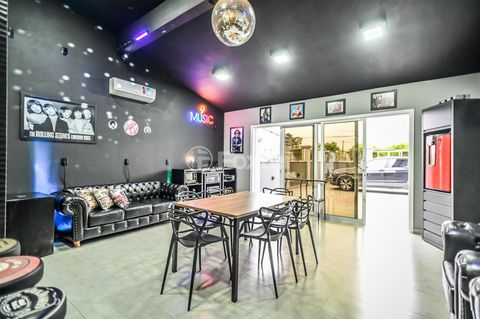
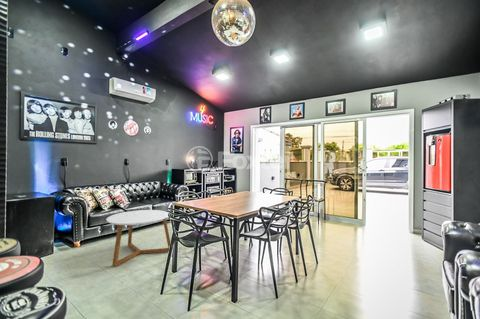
+ coffee table [105,209,171,267]
